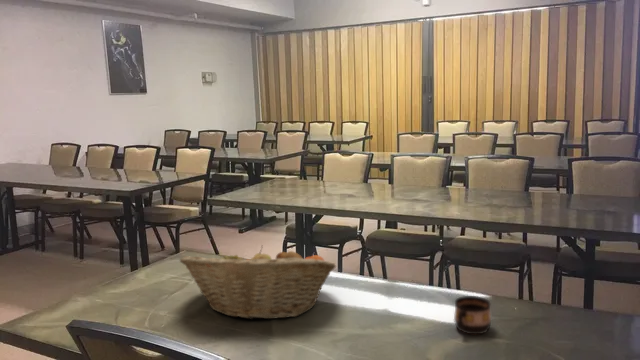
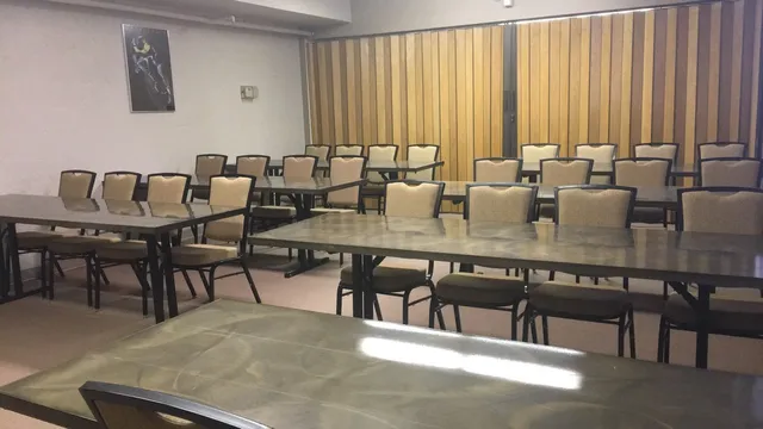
- cup [453,295,492,335]
- fruit basket [179,244,337,320]
